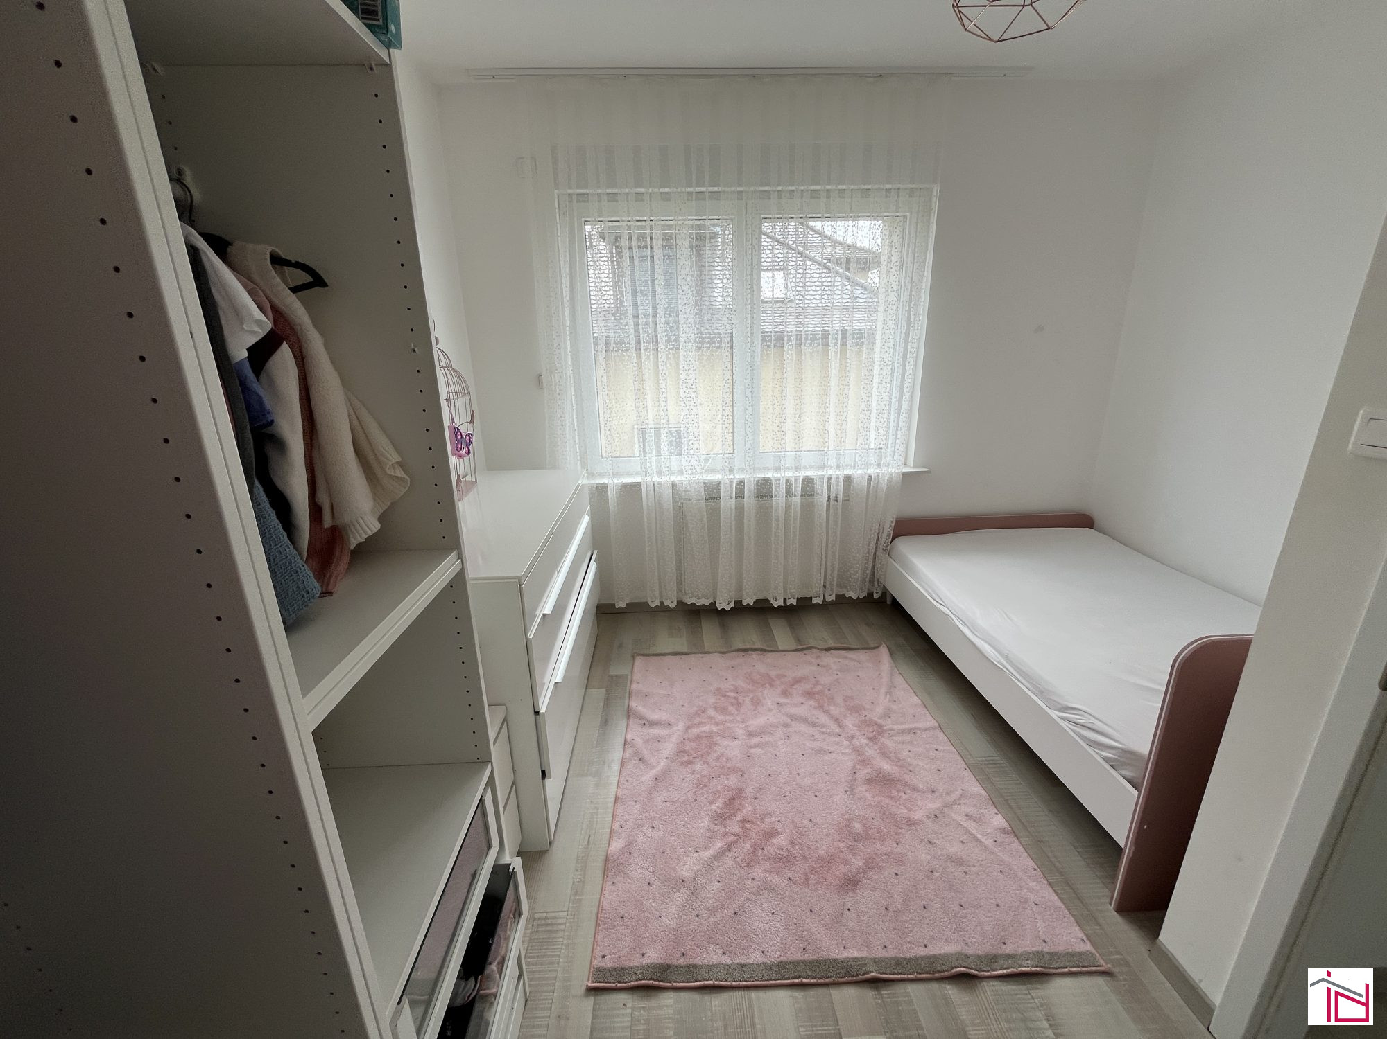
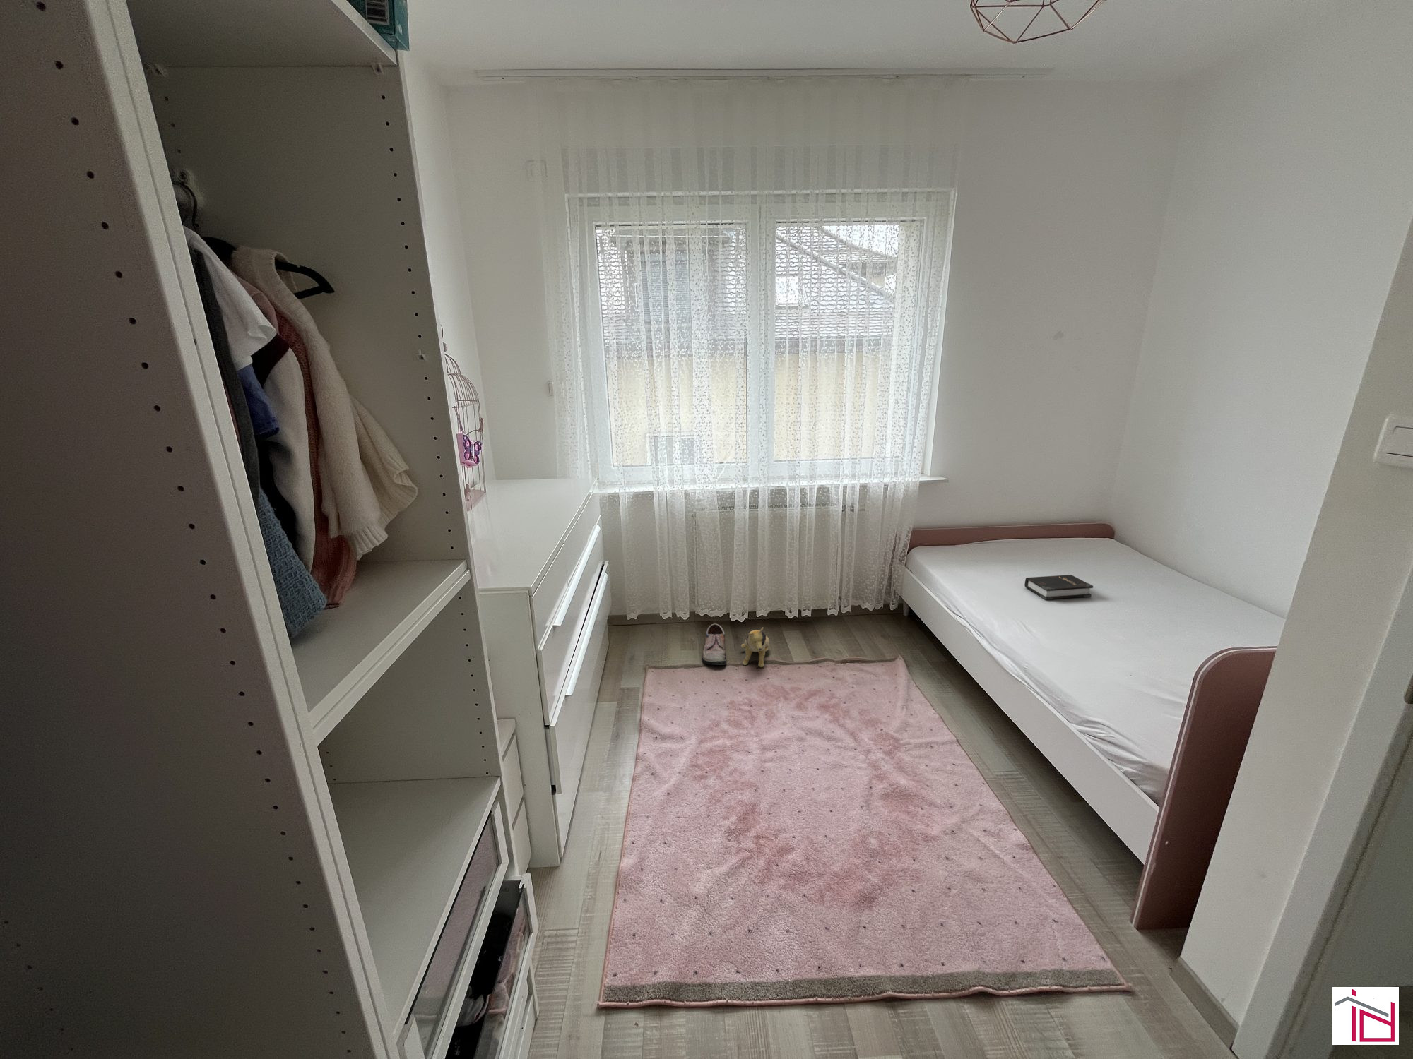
+ shoe [702,623,728,665]
+ plush toy [740,627,770,667]
+ hardback book [1024,574,1094,601]
